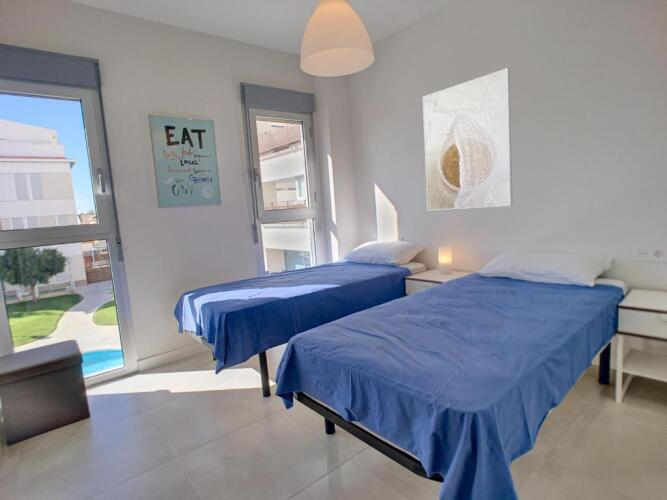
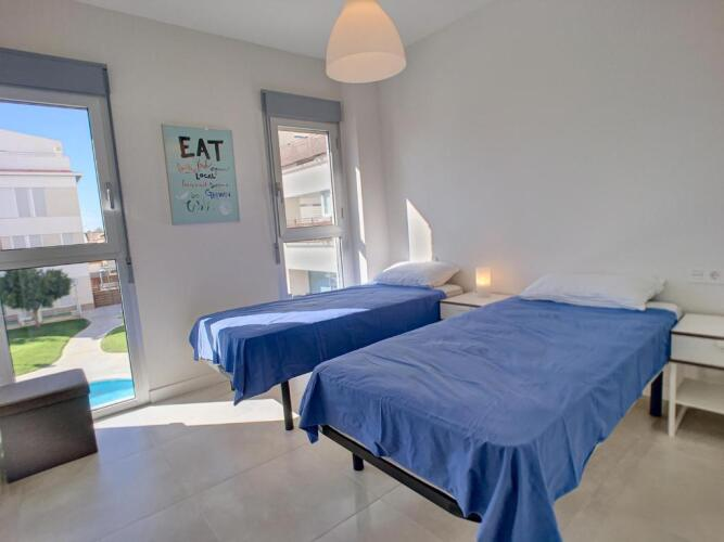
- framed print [422,67,513,211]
